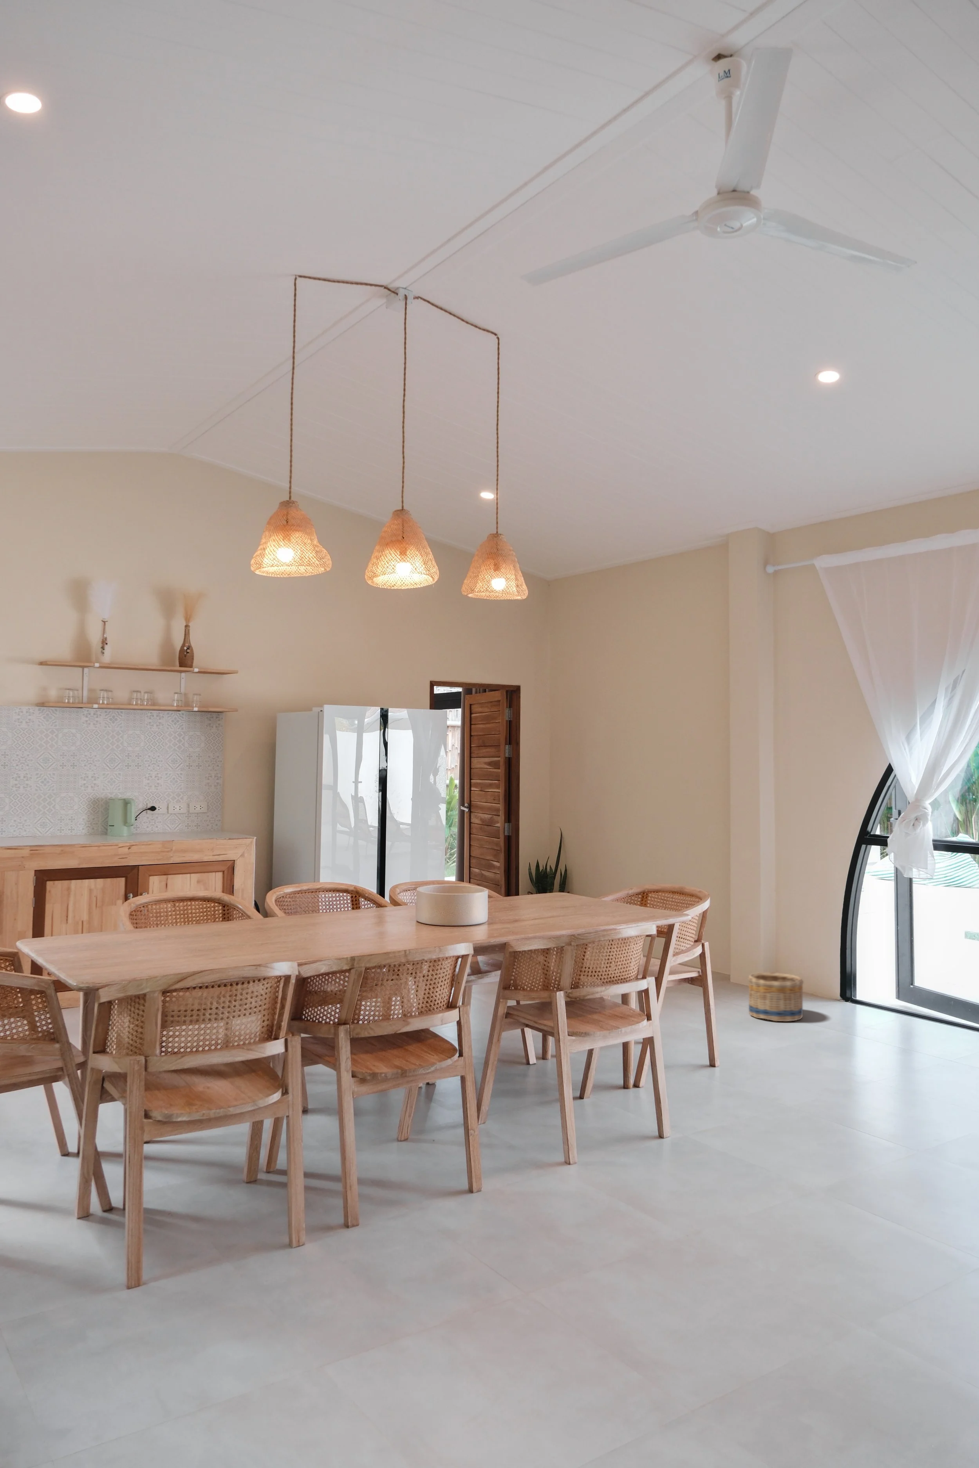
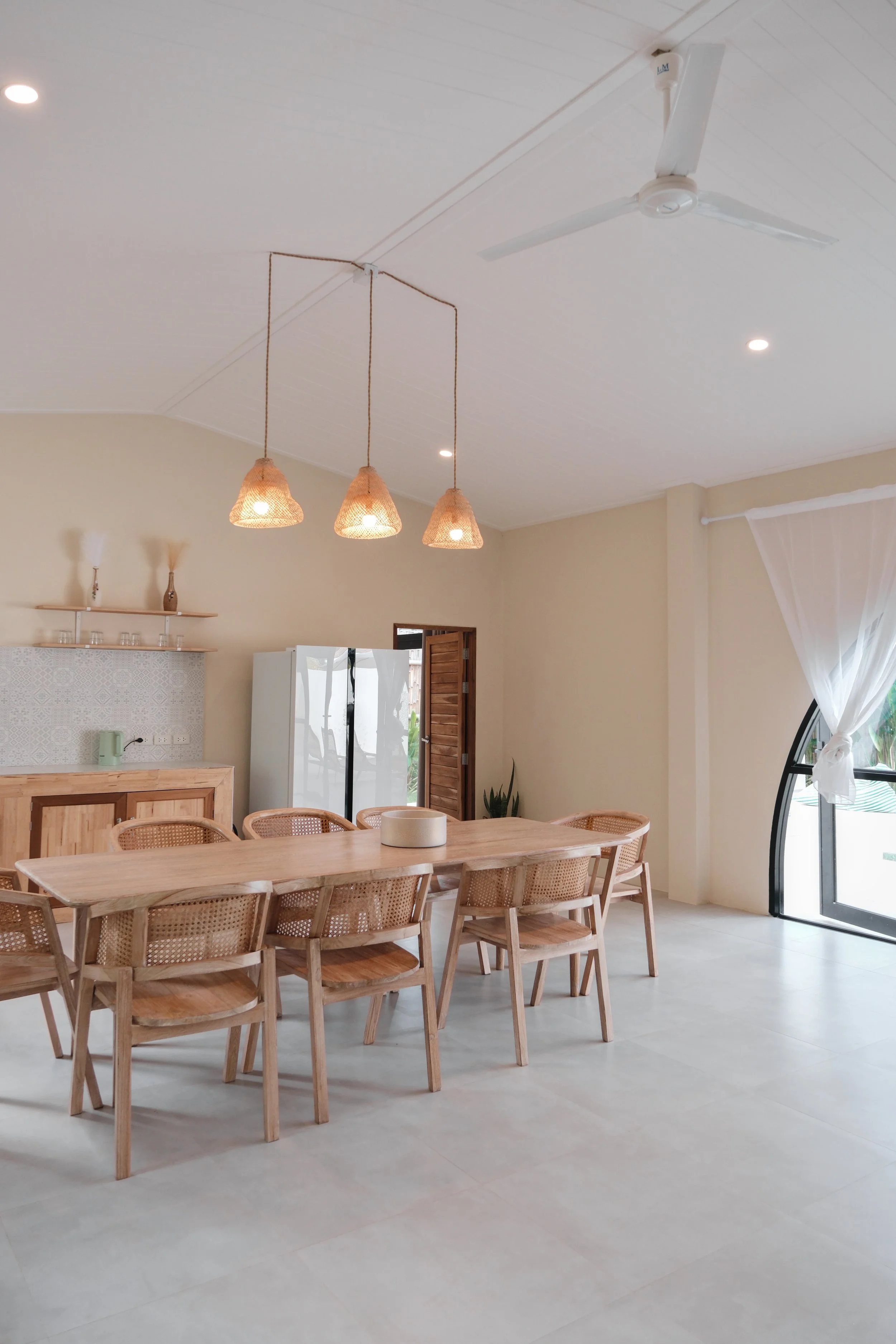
- basket [747,972,804,1021]
